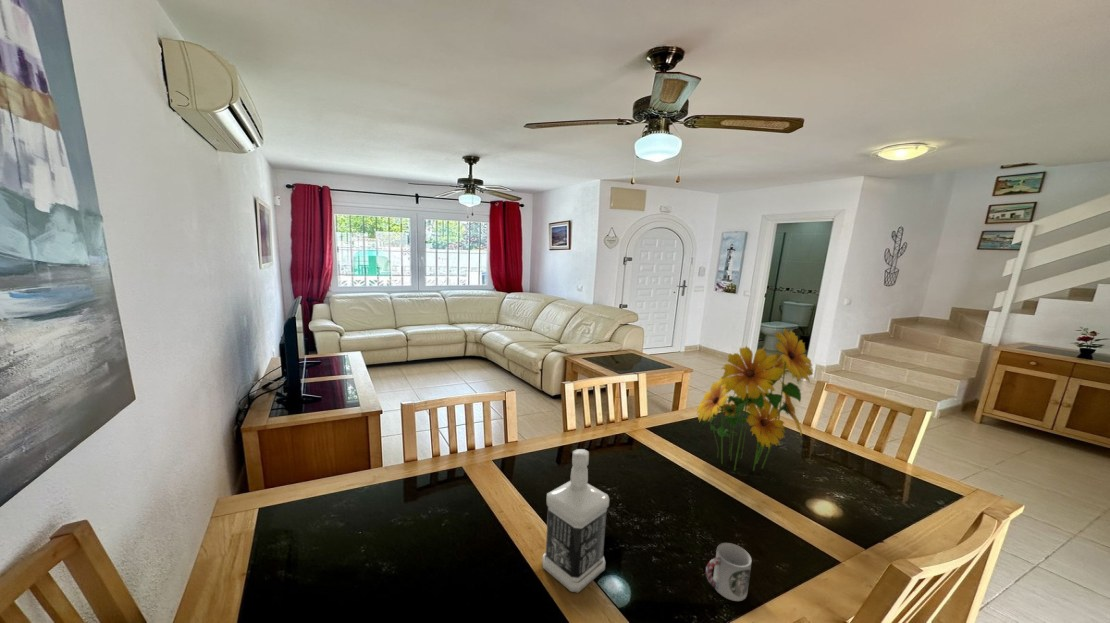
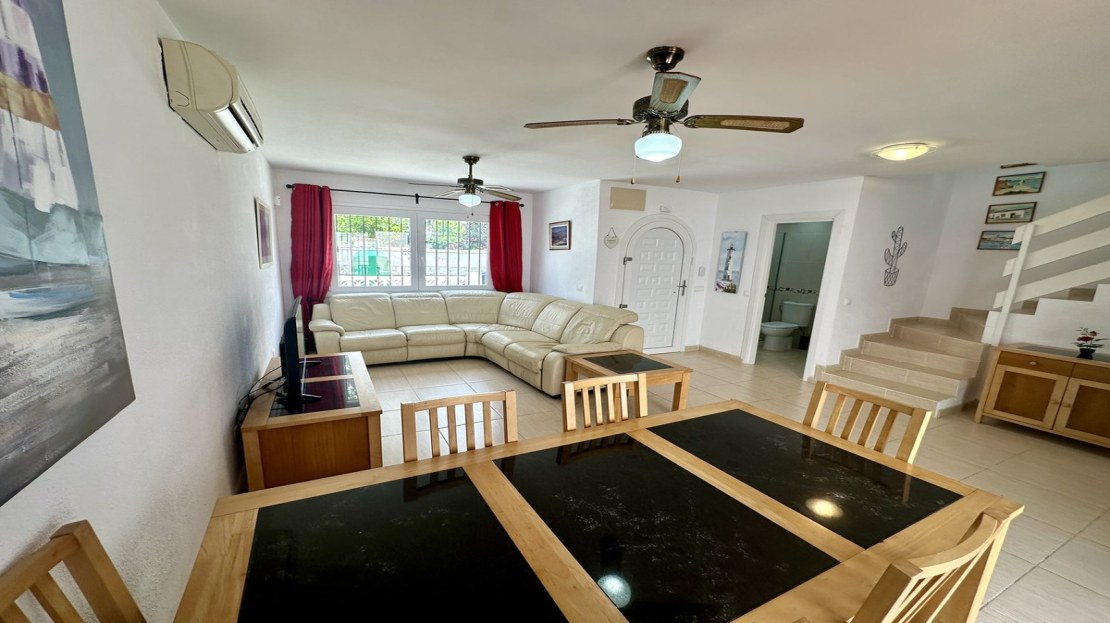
- bottle [541,448,610,594]
- flower bouquet [695,326,815,472]
- cup [705,542,753,602]
